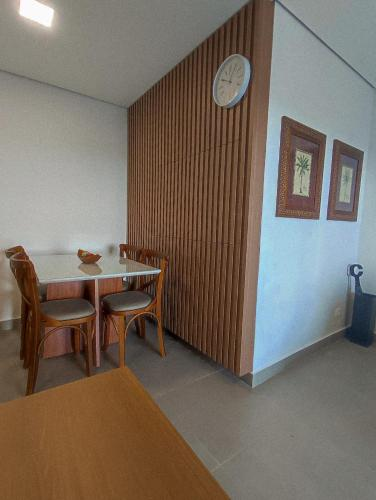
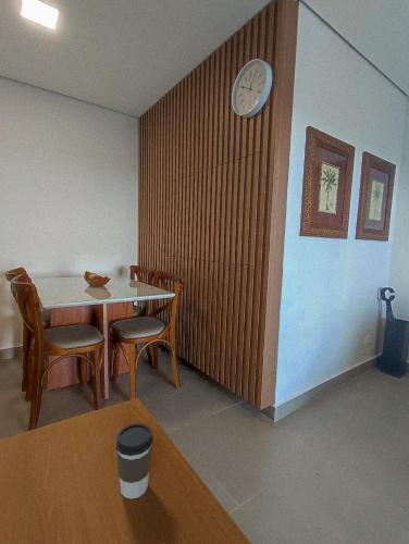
+ coffee cup [115,422,154,500]
